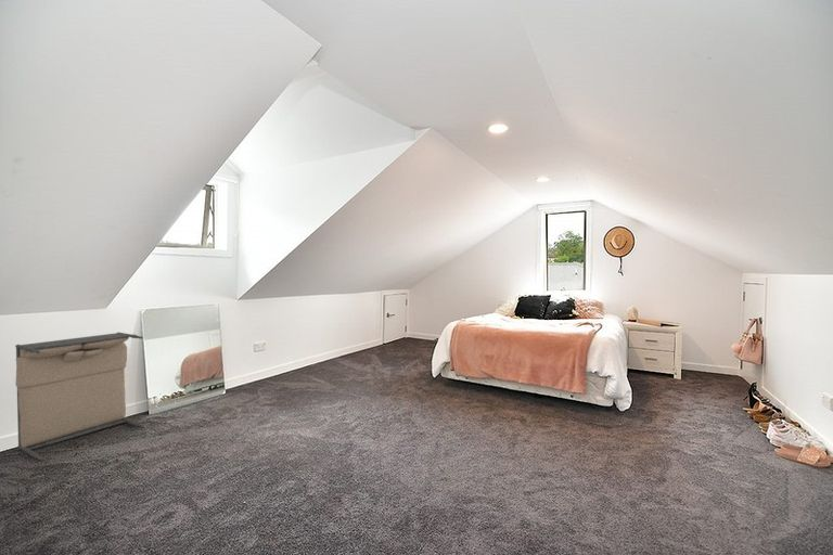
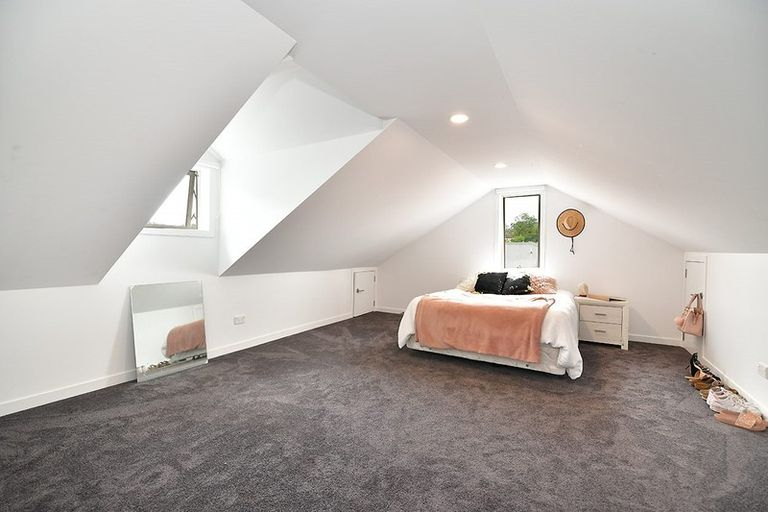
- laundry hamper [14,332,145,462]
